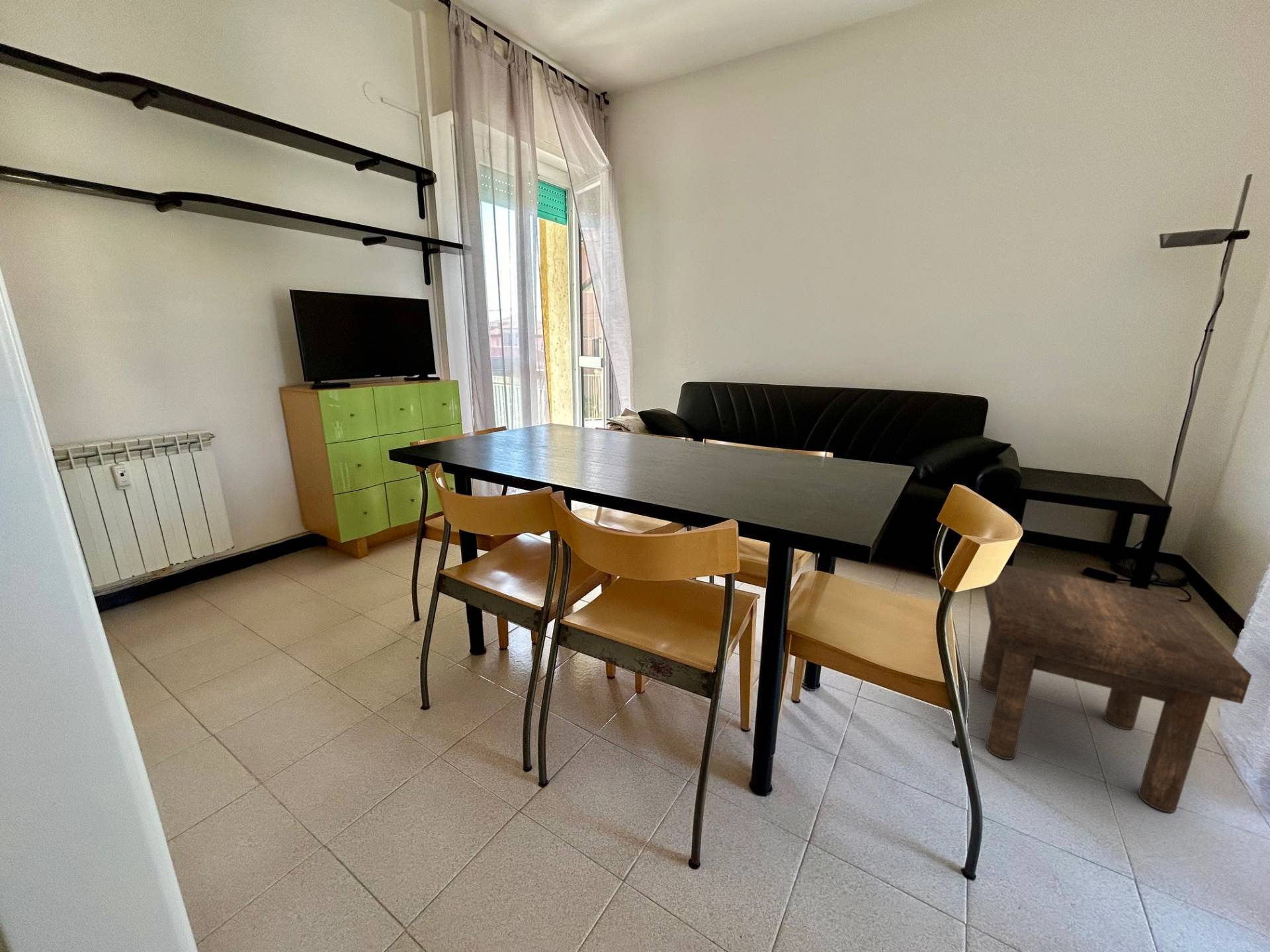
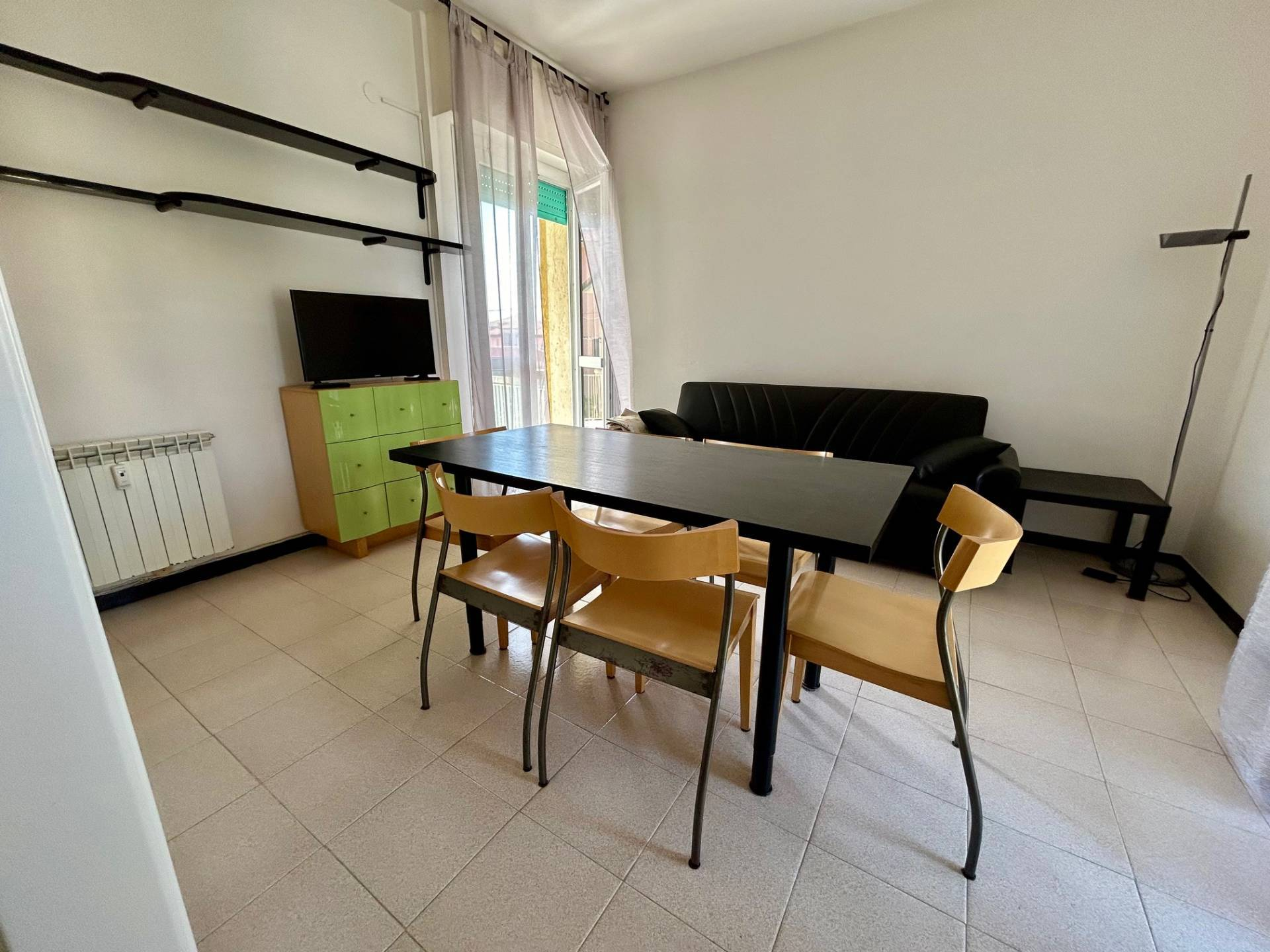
- stool [978,565,1253,813]
